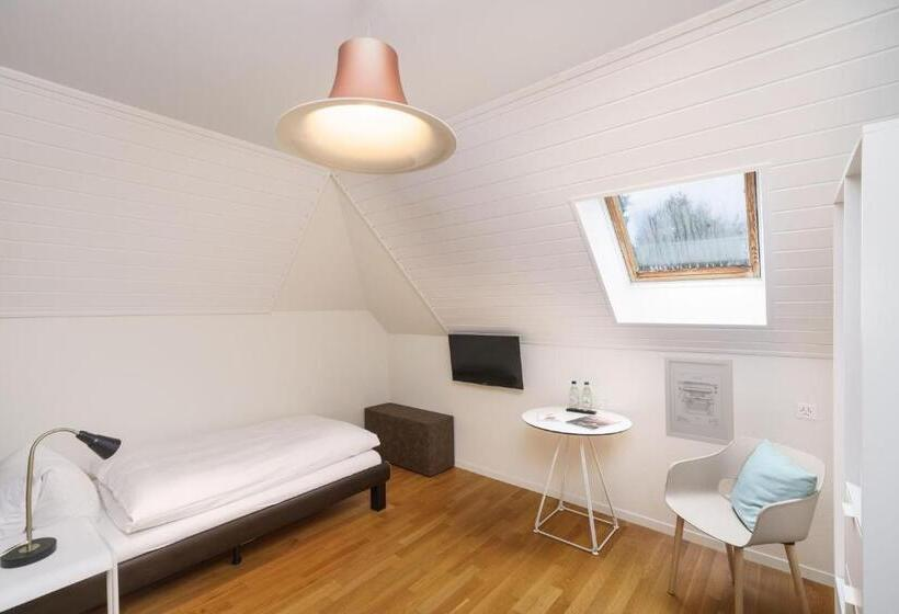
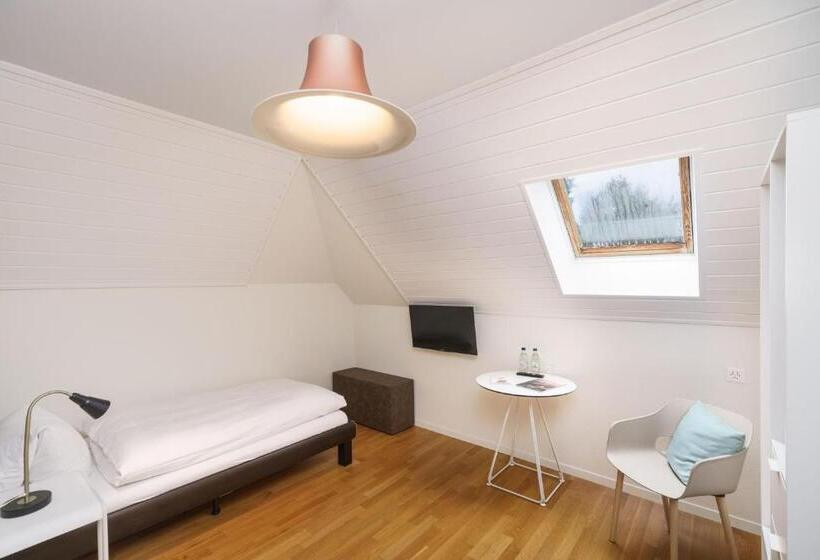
- wall art [663,355,735,447]
